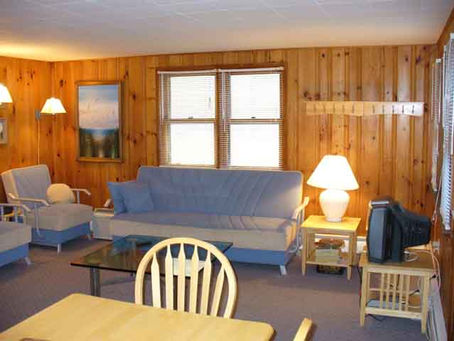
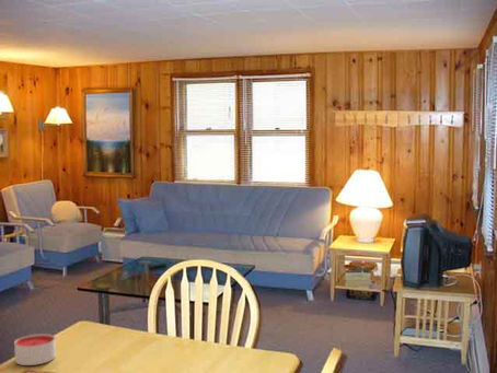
+ candle [13,333,57,366]
